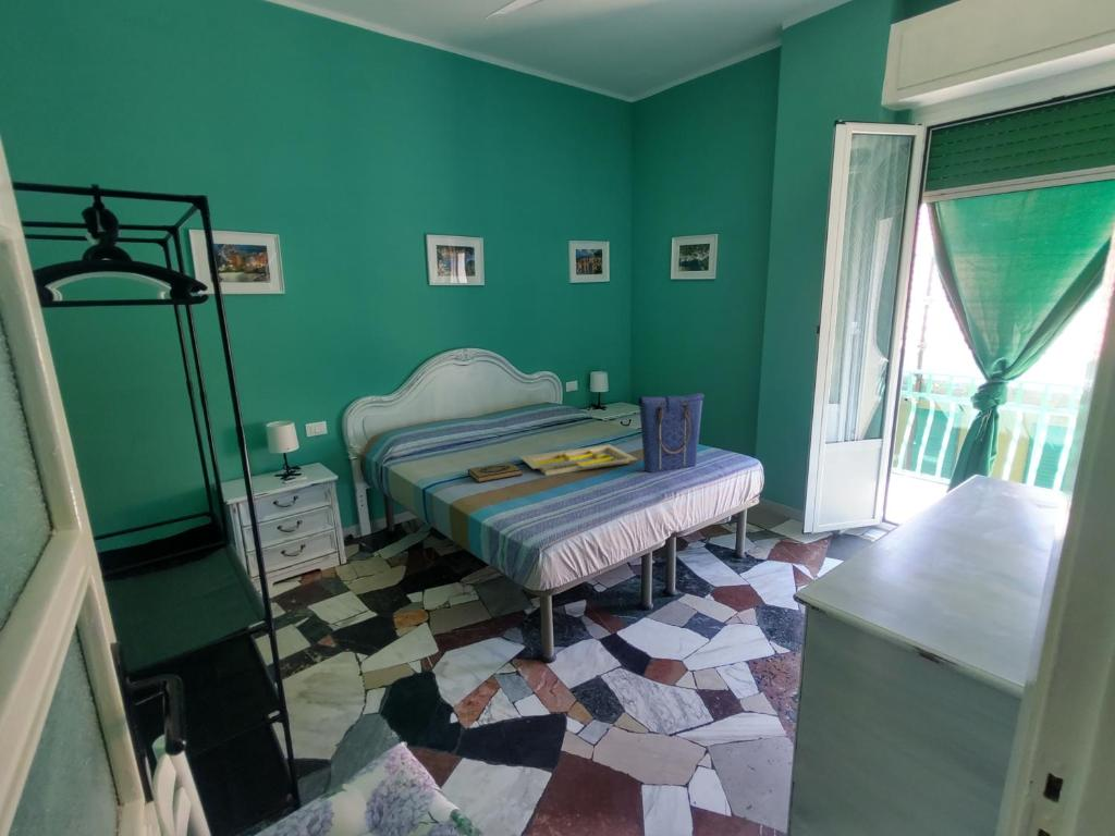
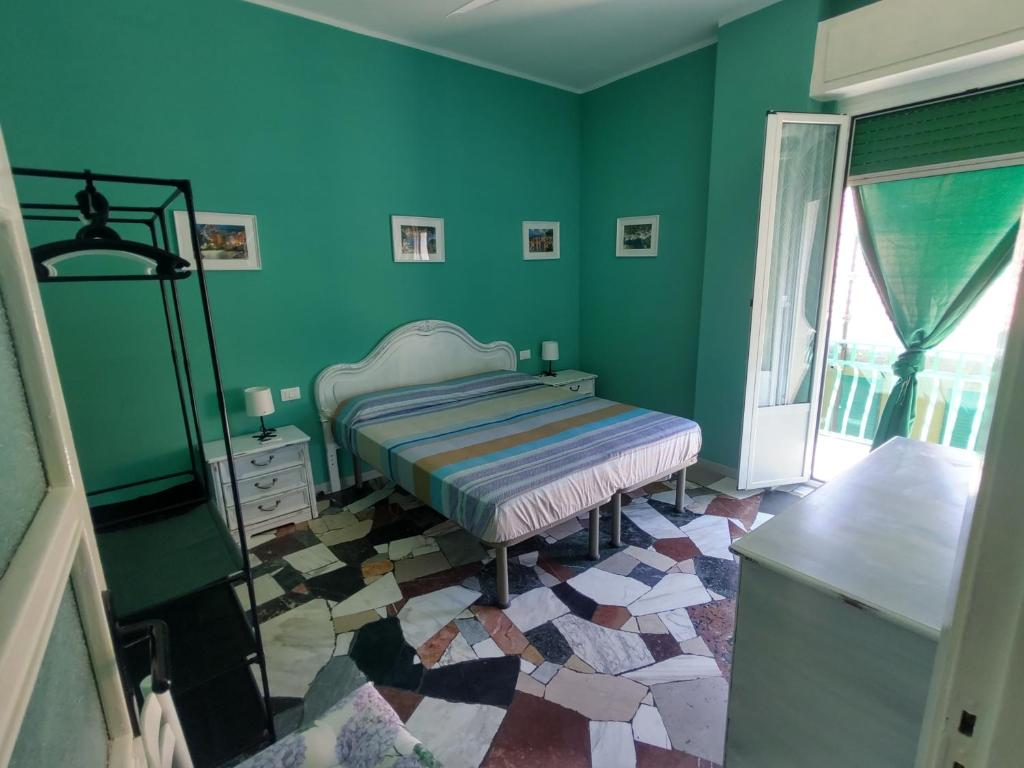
- tote bag [637,392,706,474]
- hardback book [467,462,523,483]
- serving tray [518,443,638,477]
